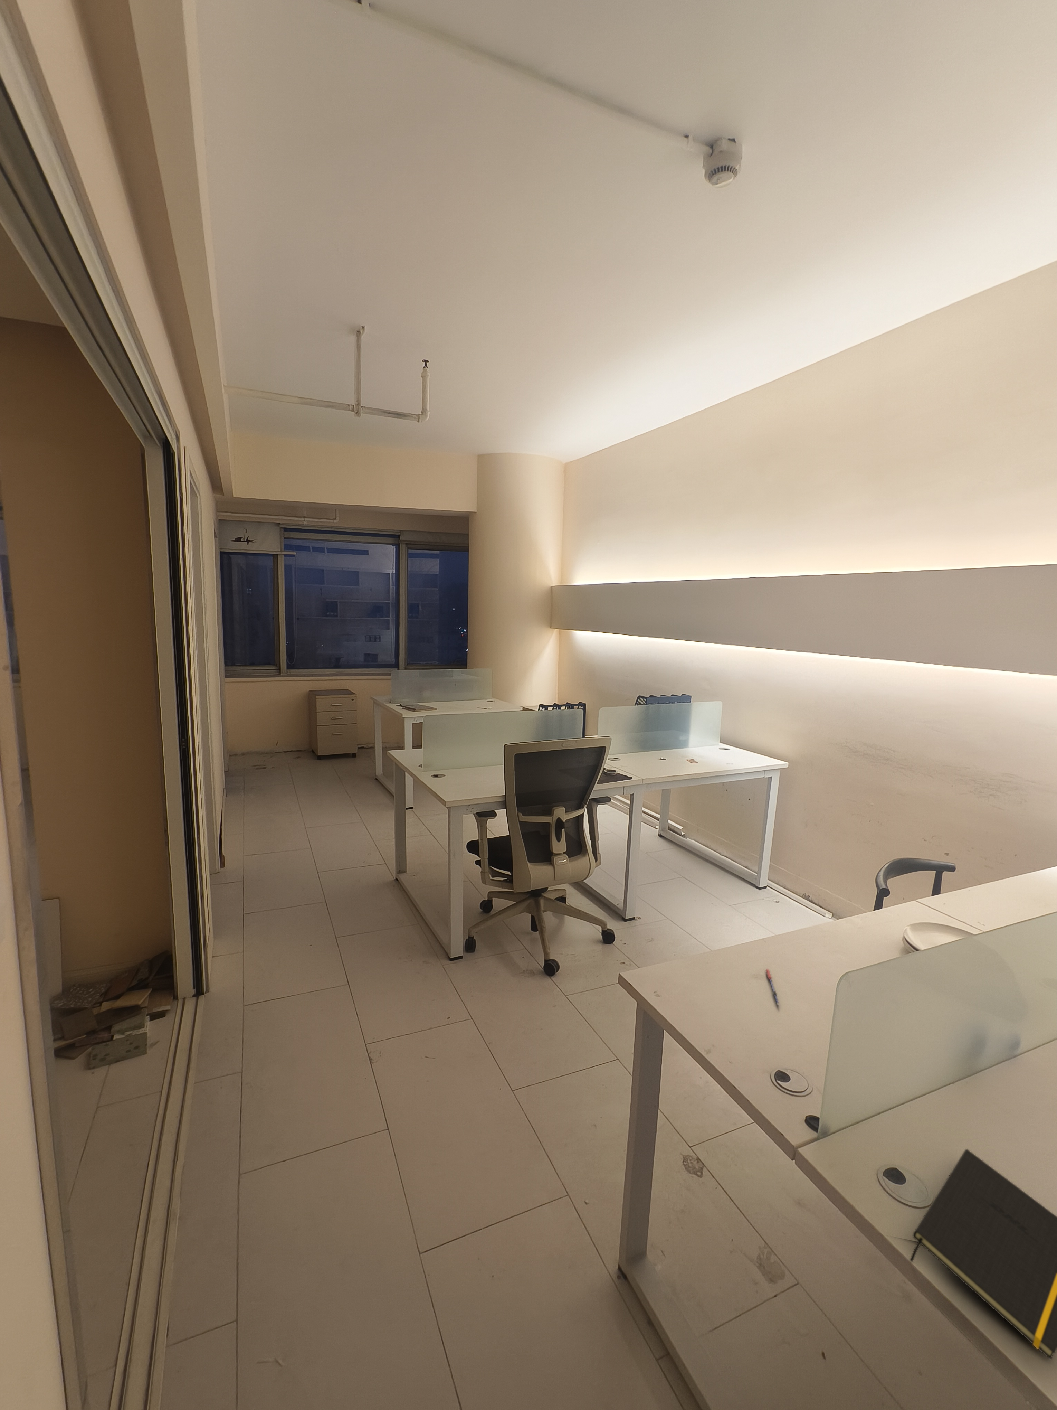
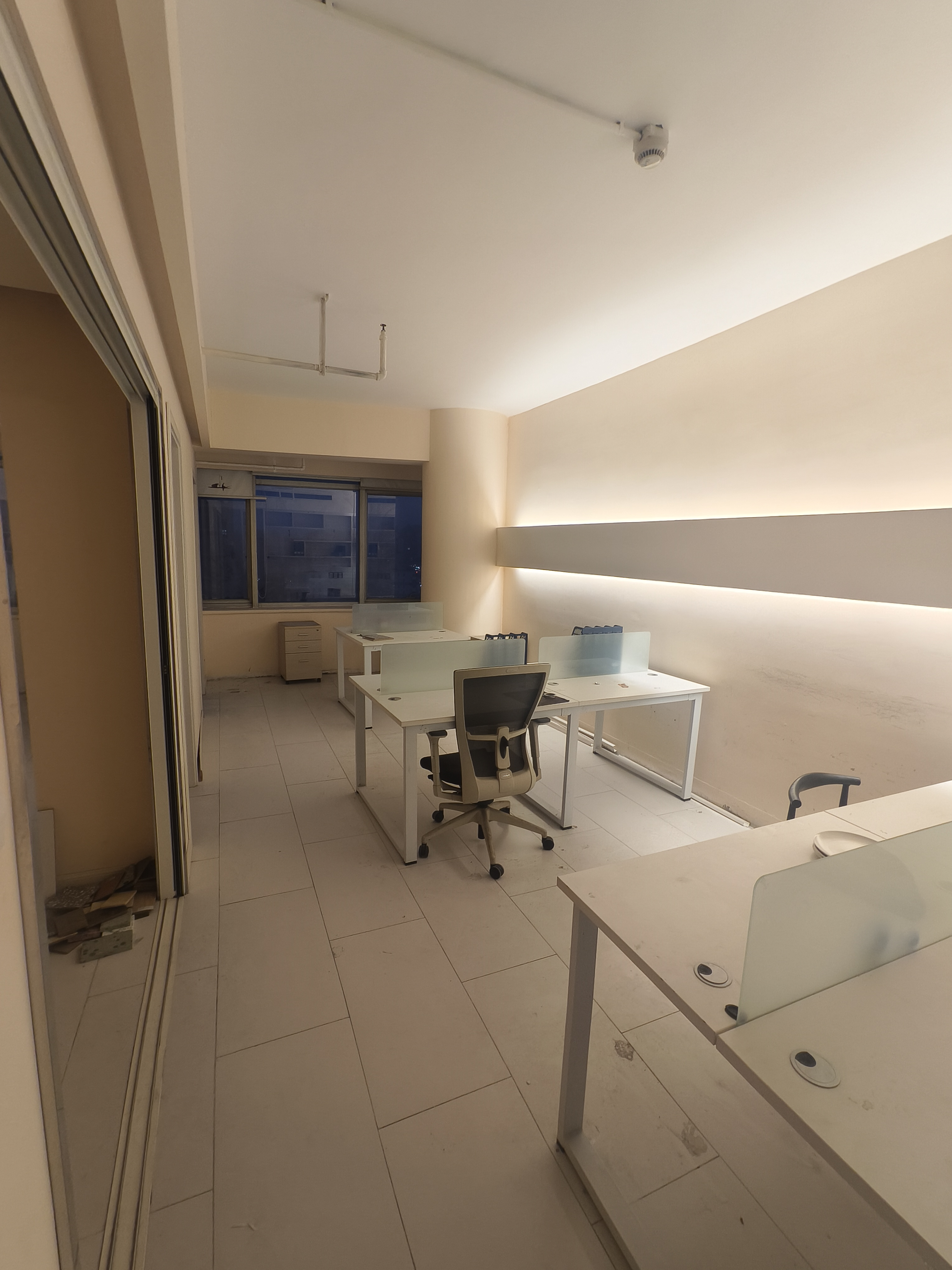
- notepad [909,1148,1057,1360]
- pen [765,969,781,1006]
